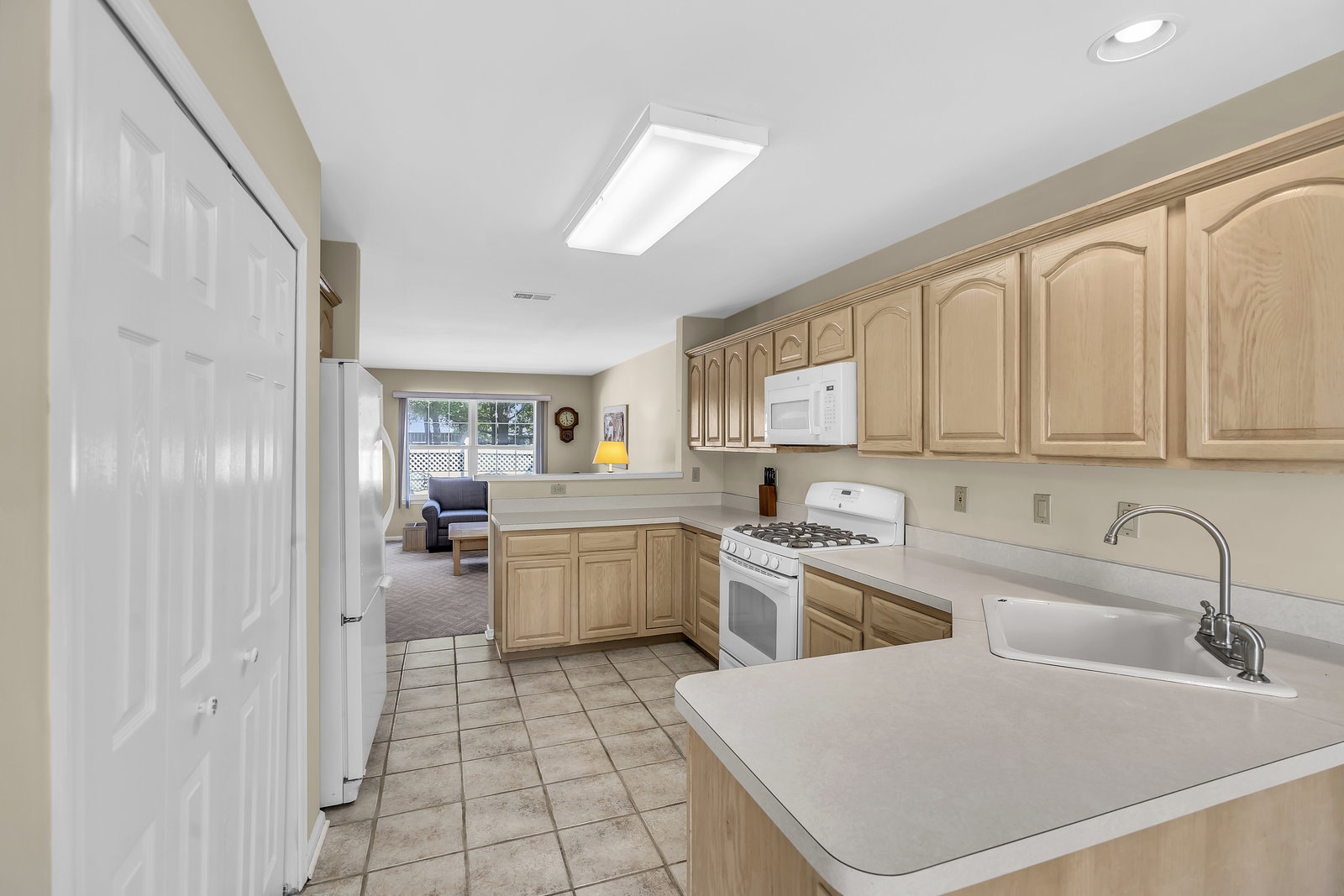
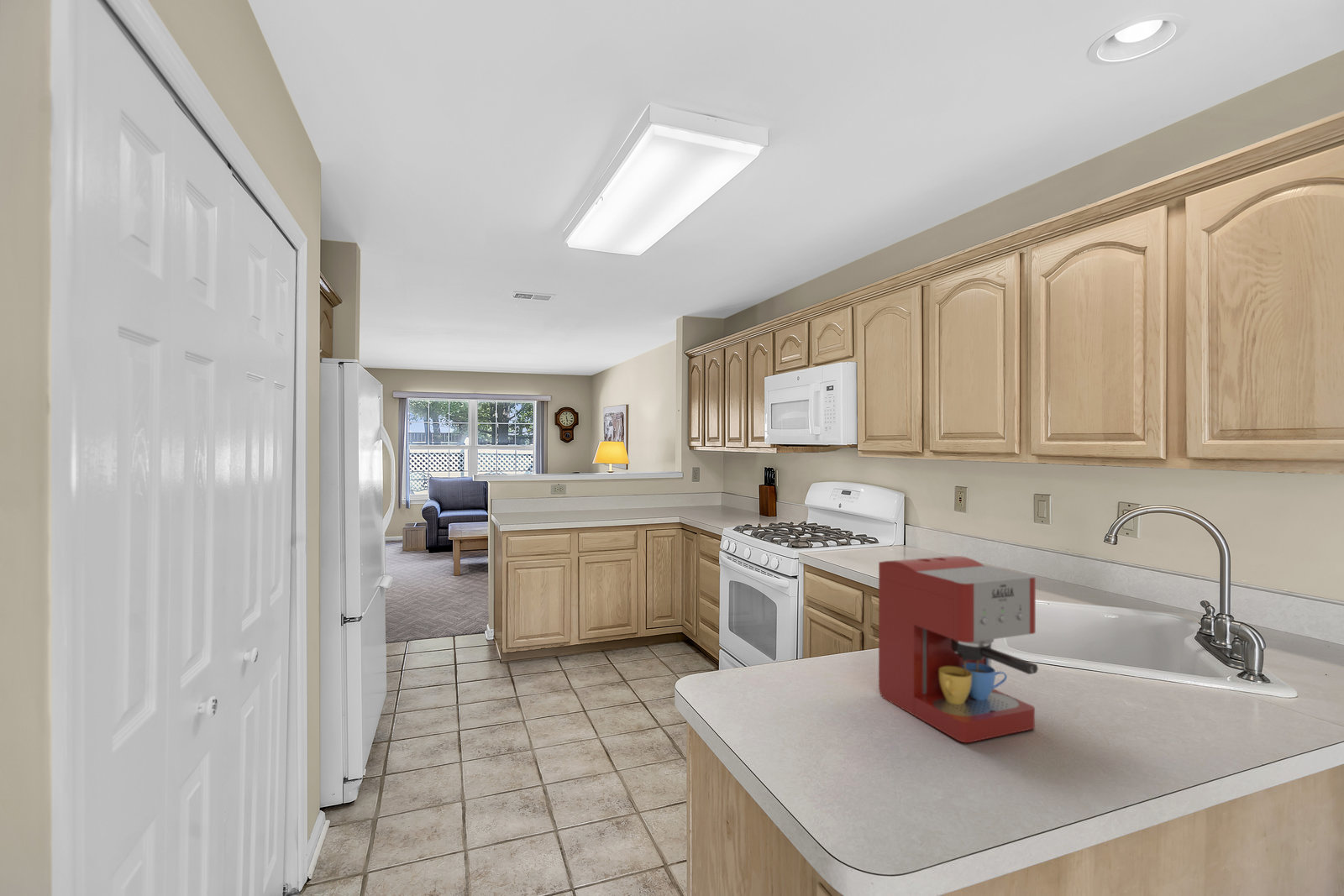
+ coffee maker [878,555,1039,743]
